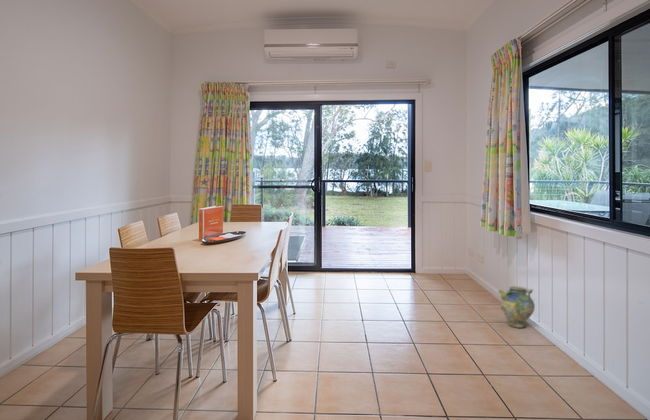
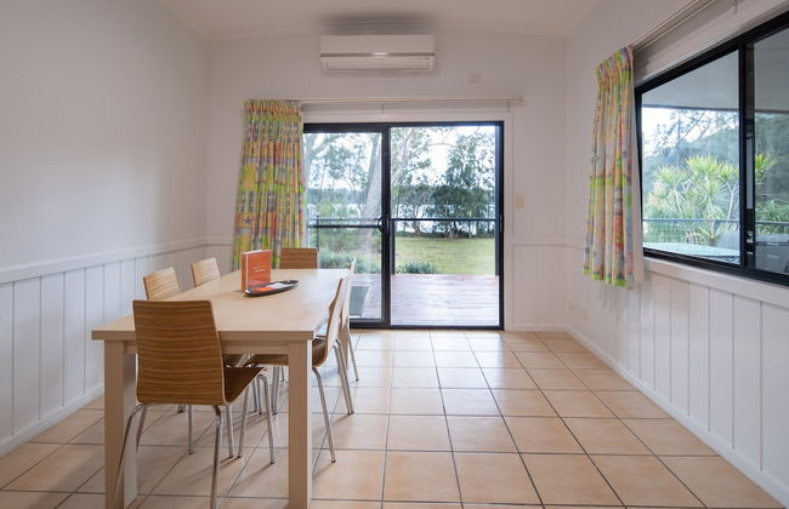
- ceramic jug [497,285,536,329]
